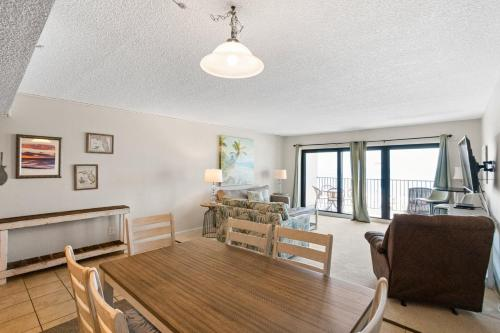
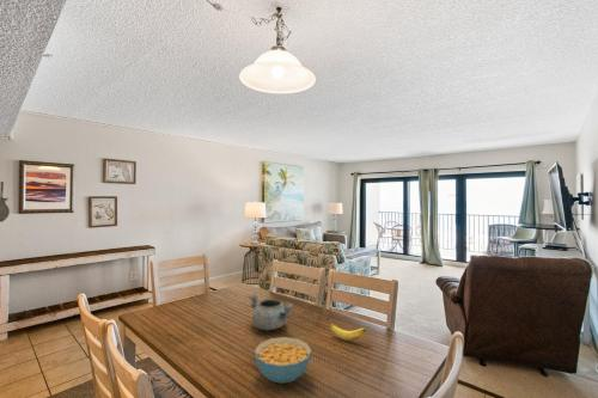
+ decorative bowl [248,293,295,331]
+ cereal bowl [254,336,312,385]
+ banana [325,317,368,342]
